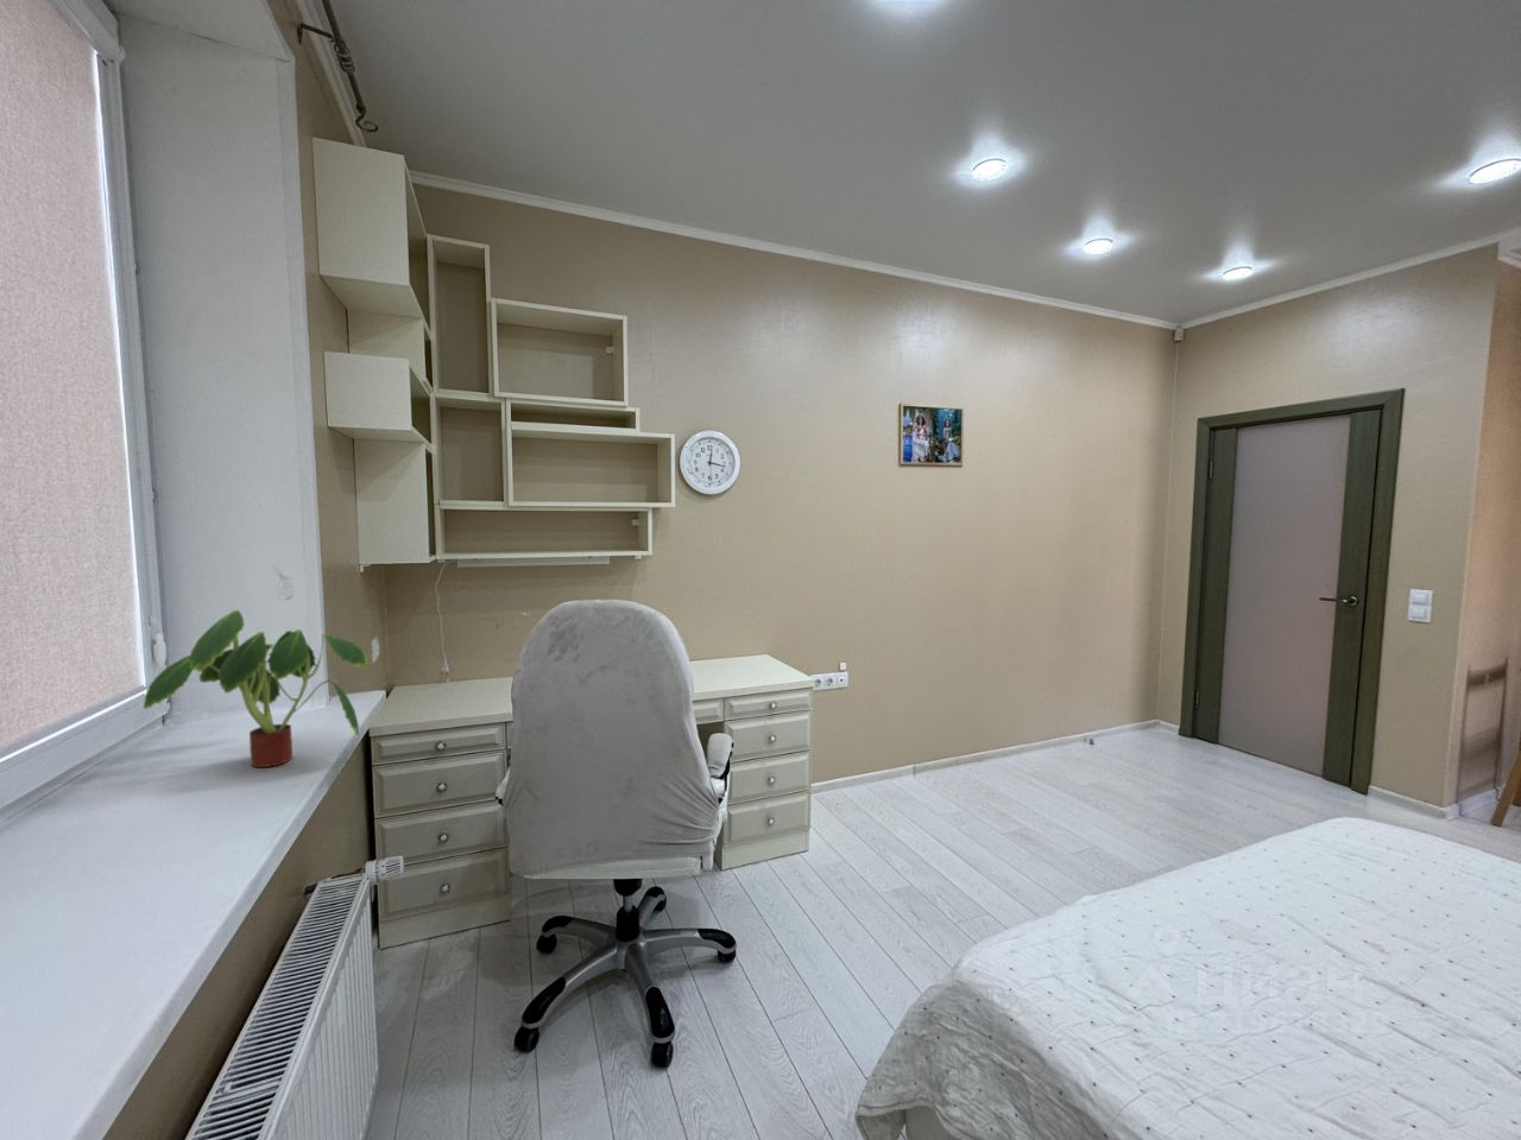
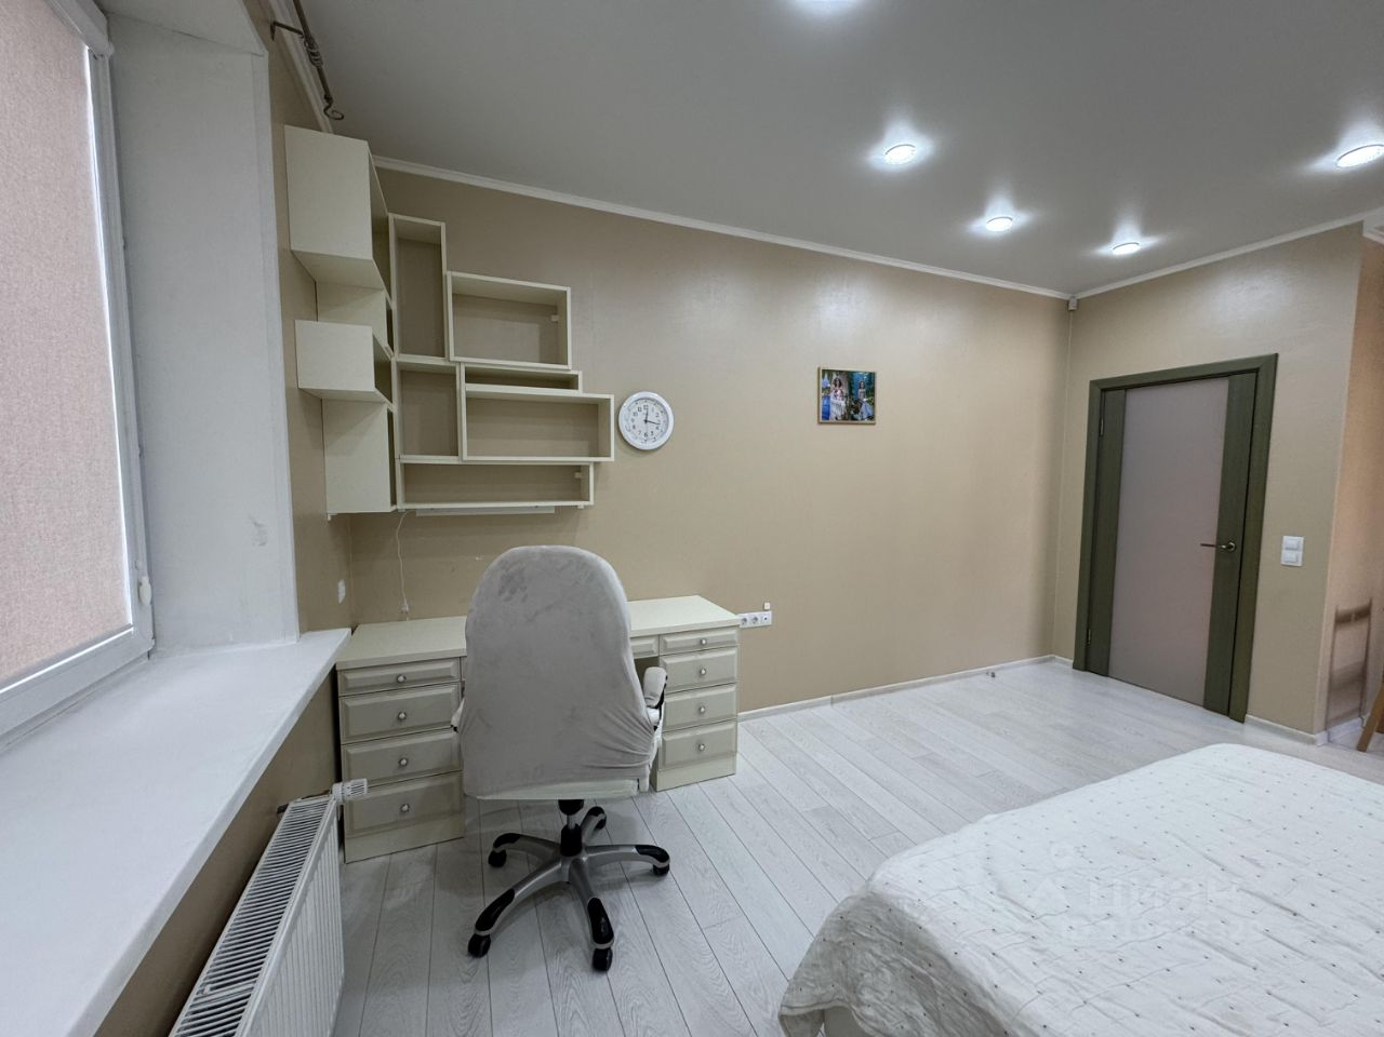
- plant [143,610,369,769]
